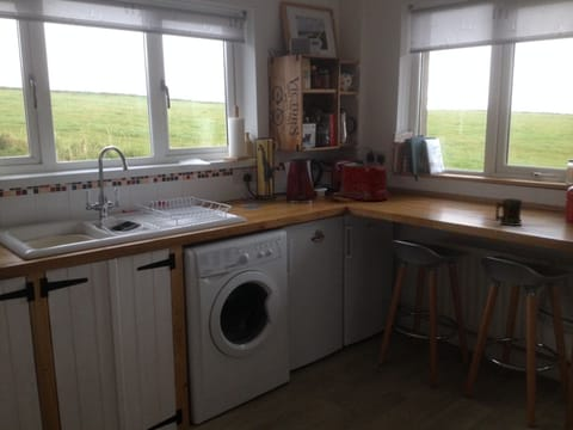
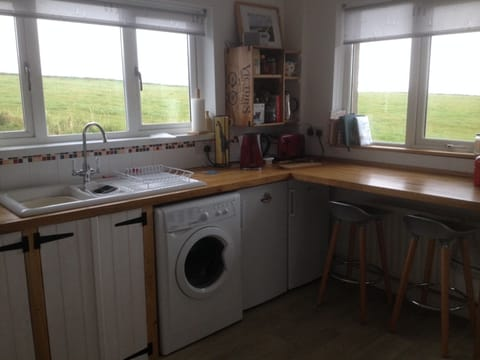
- toaster [339,162,389,202]
- mug [494,197,523,227]
